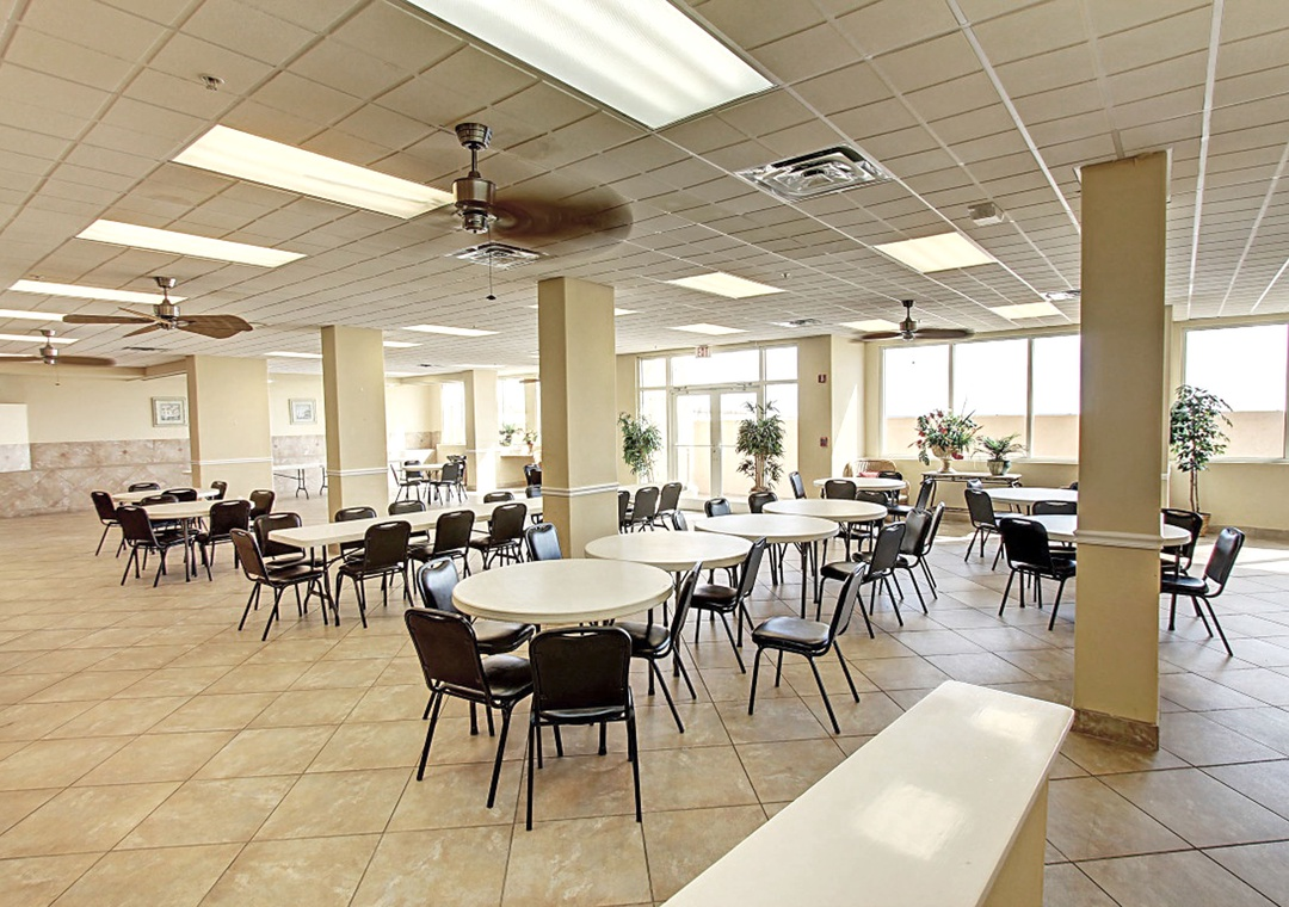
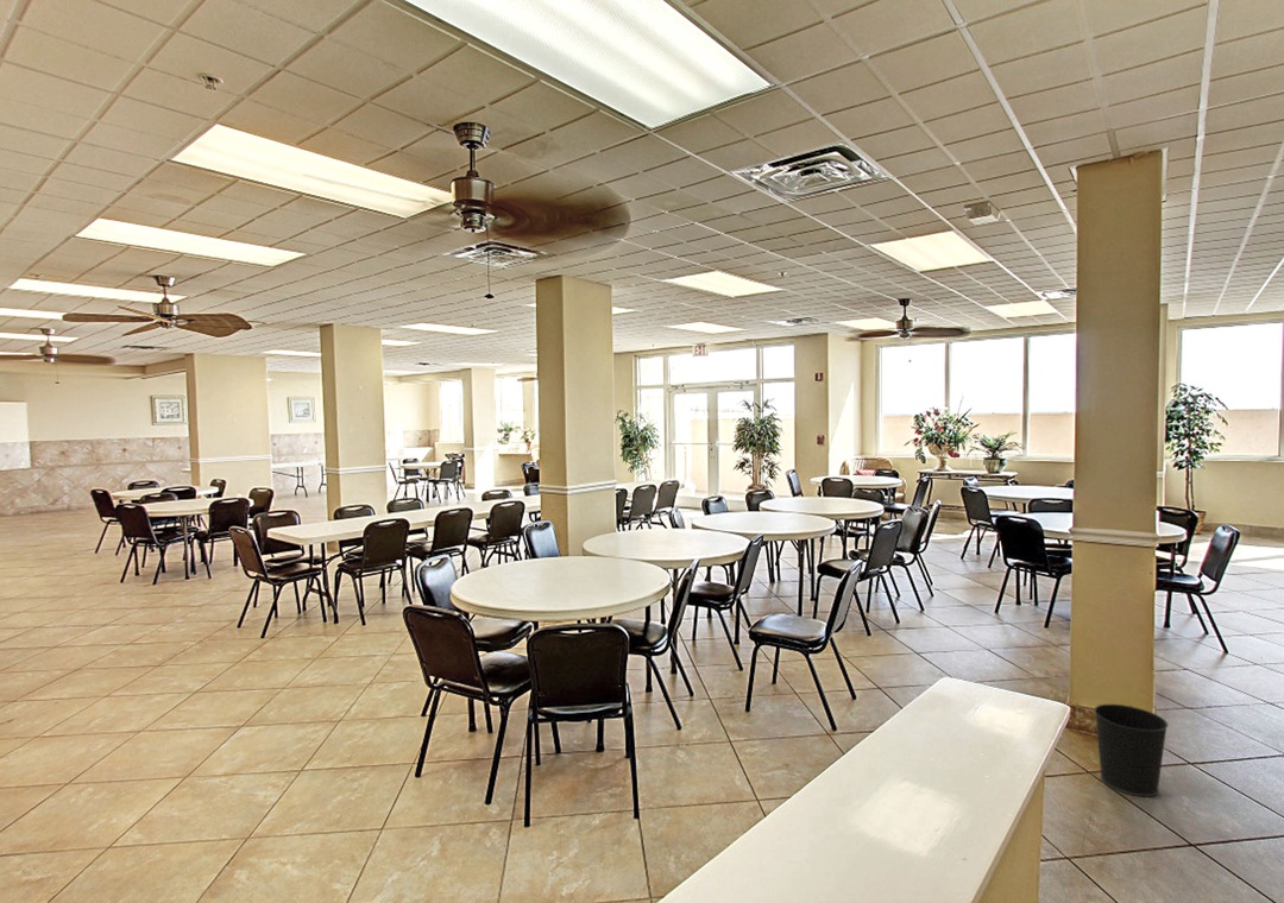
+ wastebasket [1093,703,1170,798]
